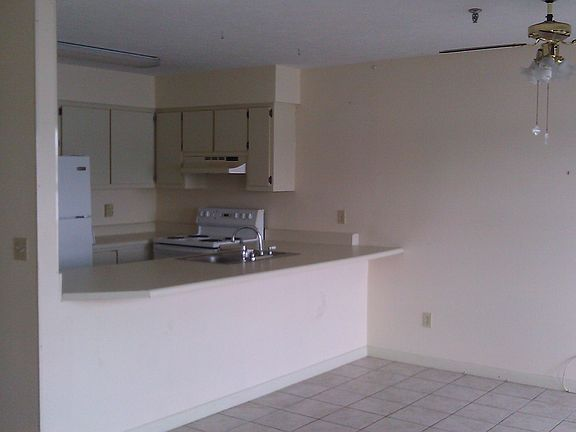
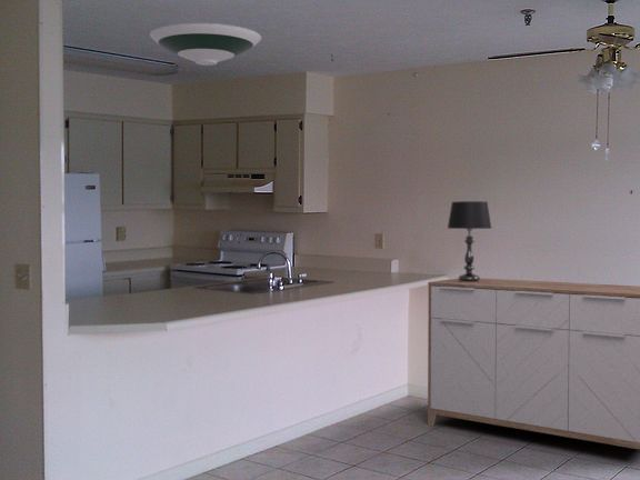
+ sideboard [427,277,640,450]
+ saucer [149,22,262,67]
+ table lamp [447,200,493,282]
